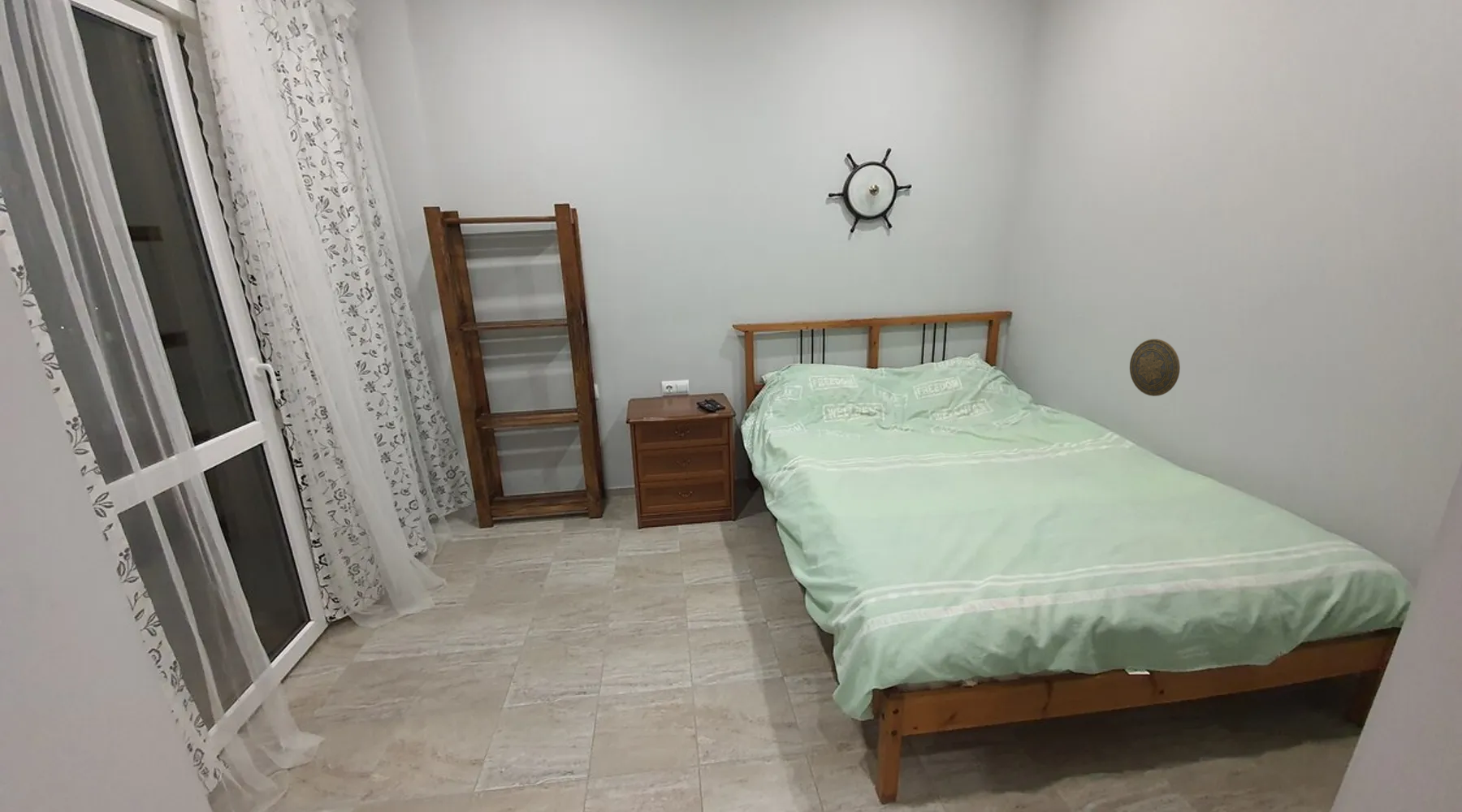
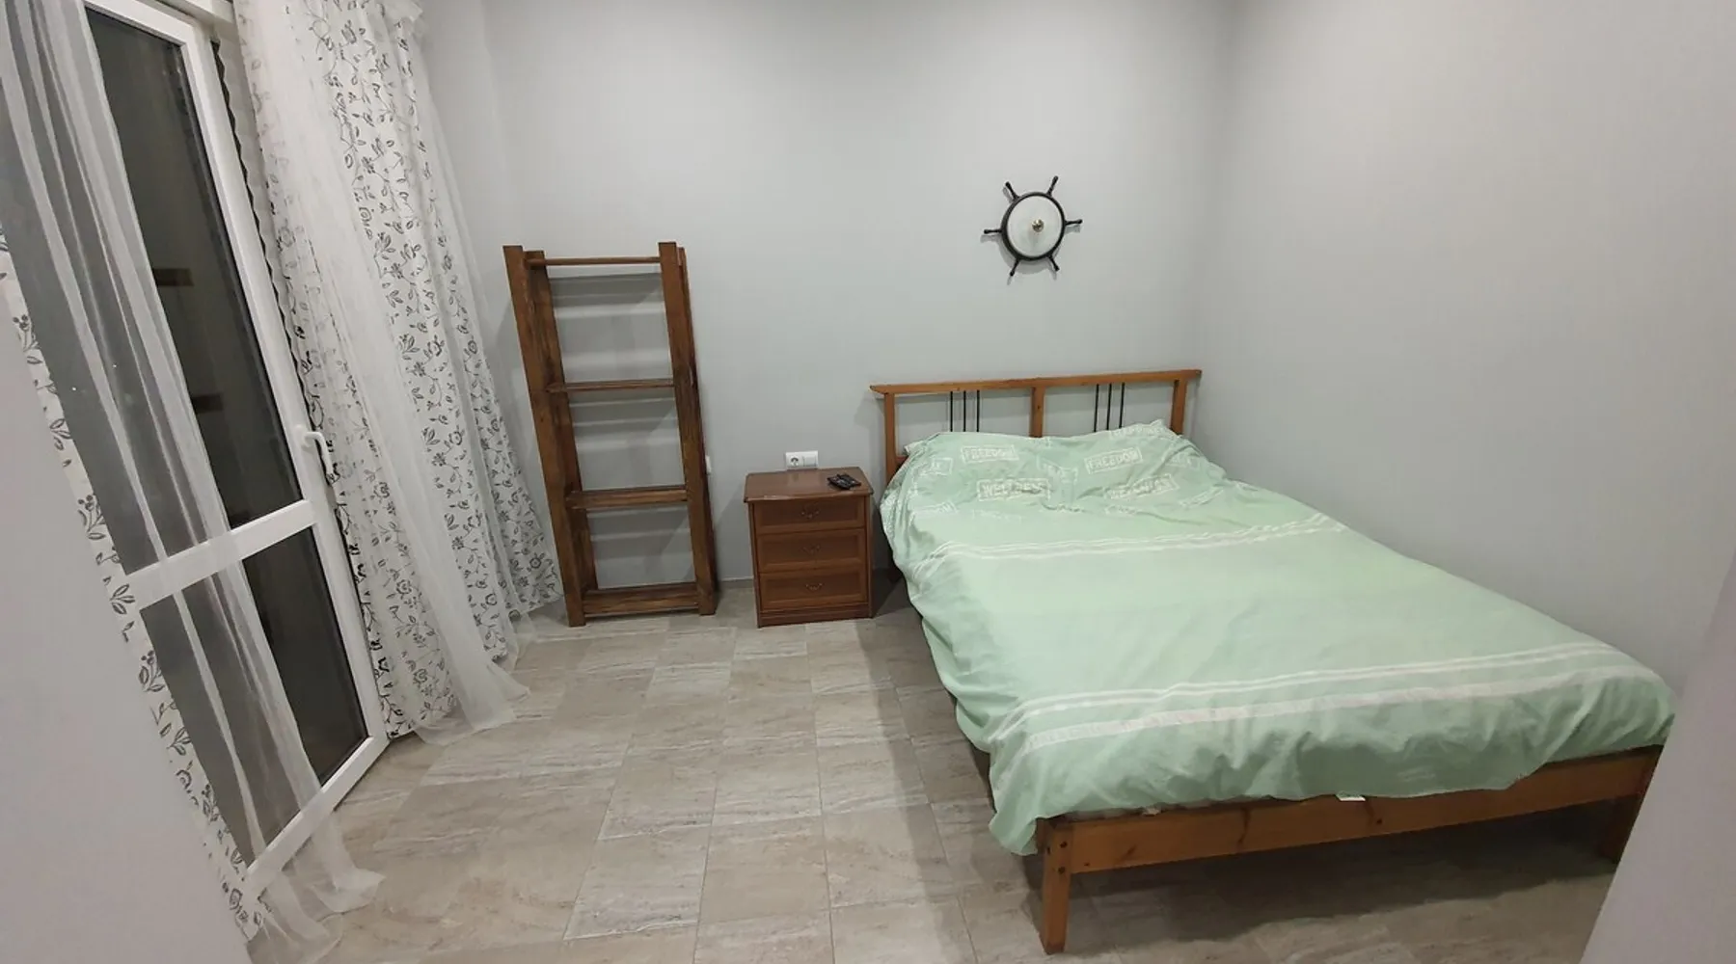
- decorative plate [1129,339,1181,397]
